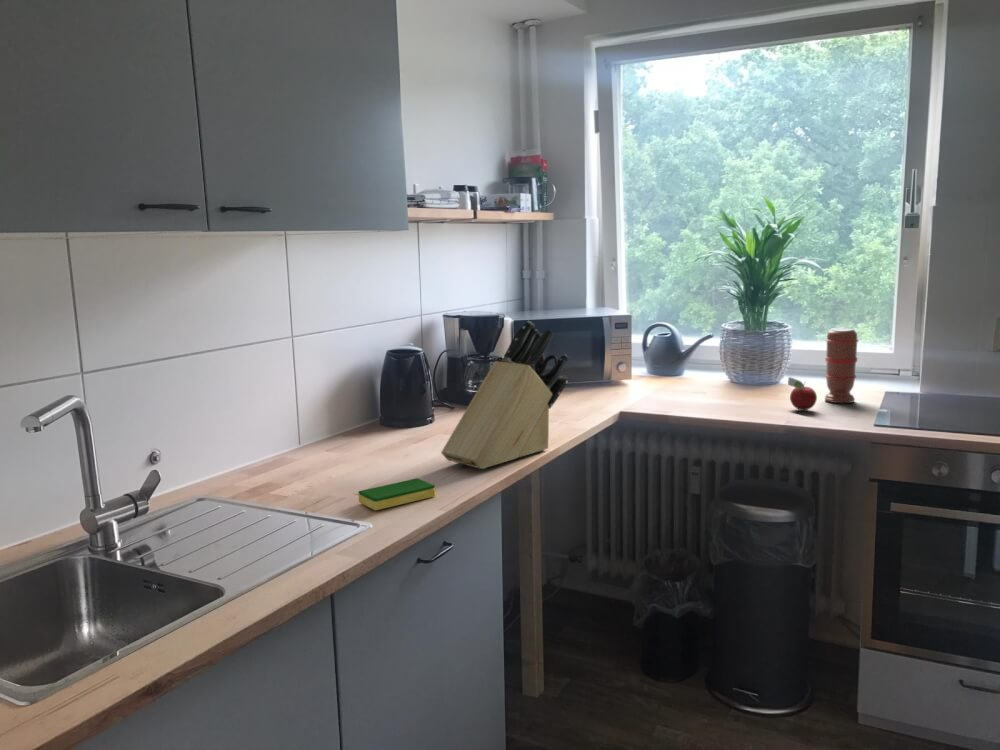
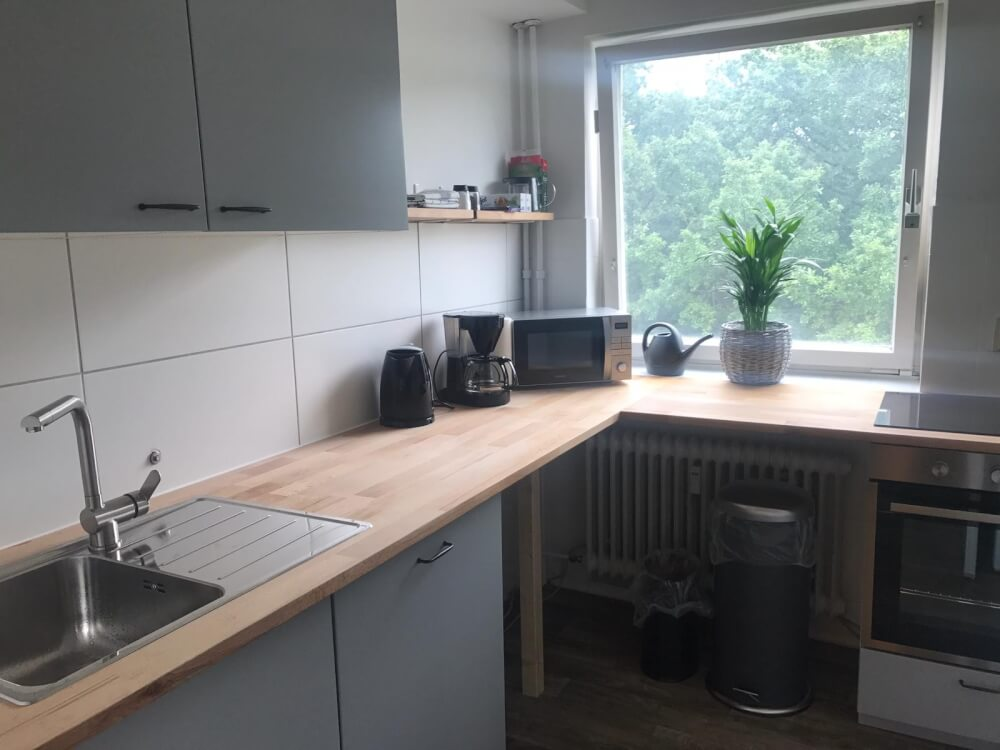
- knife block [440,320,570,470]
- spice grinder [824,327,860,404]
- dish sponge [358,478,436,511]
- fruit [787,376,818,411]
